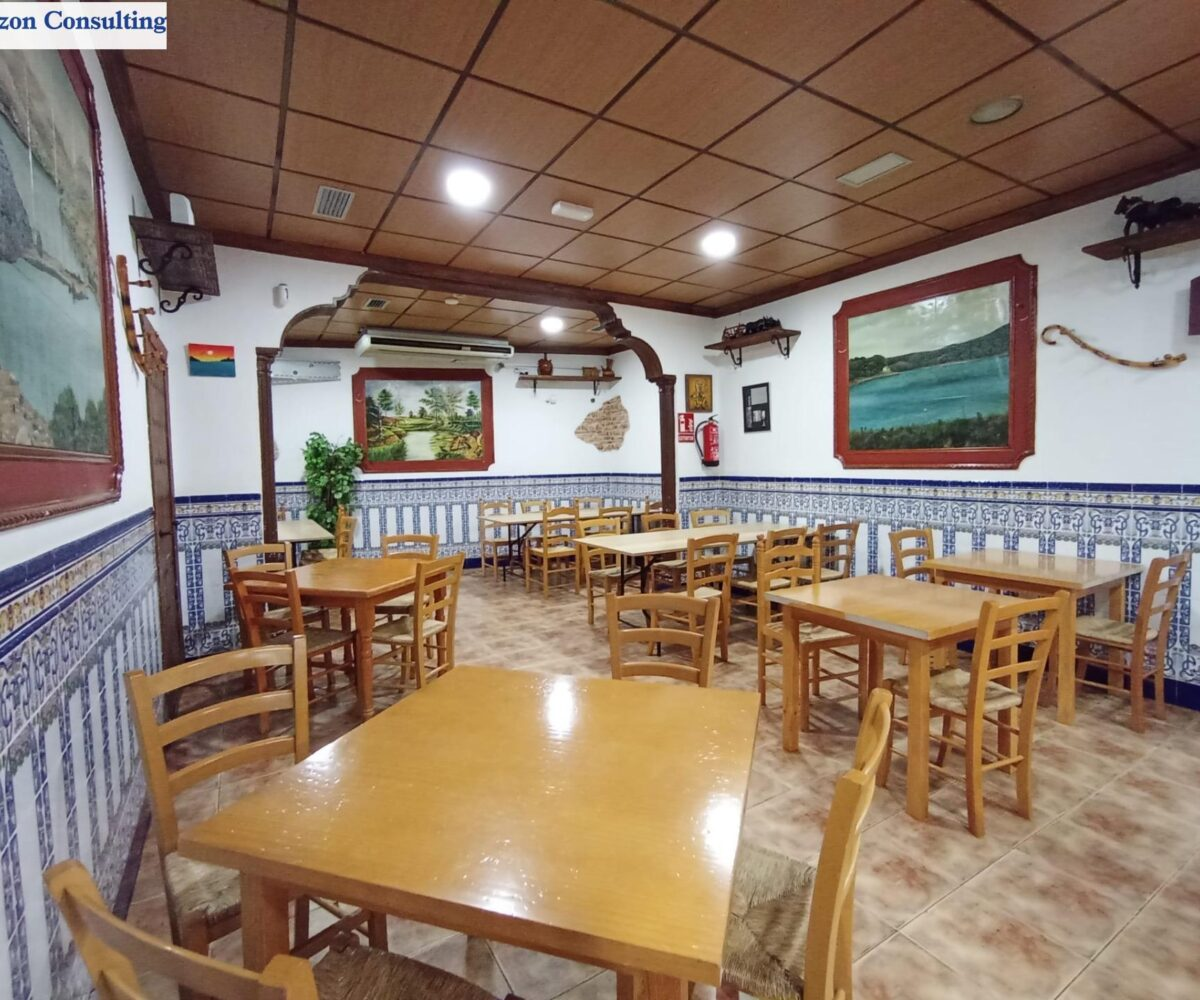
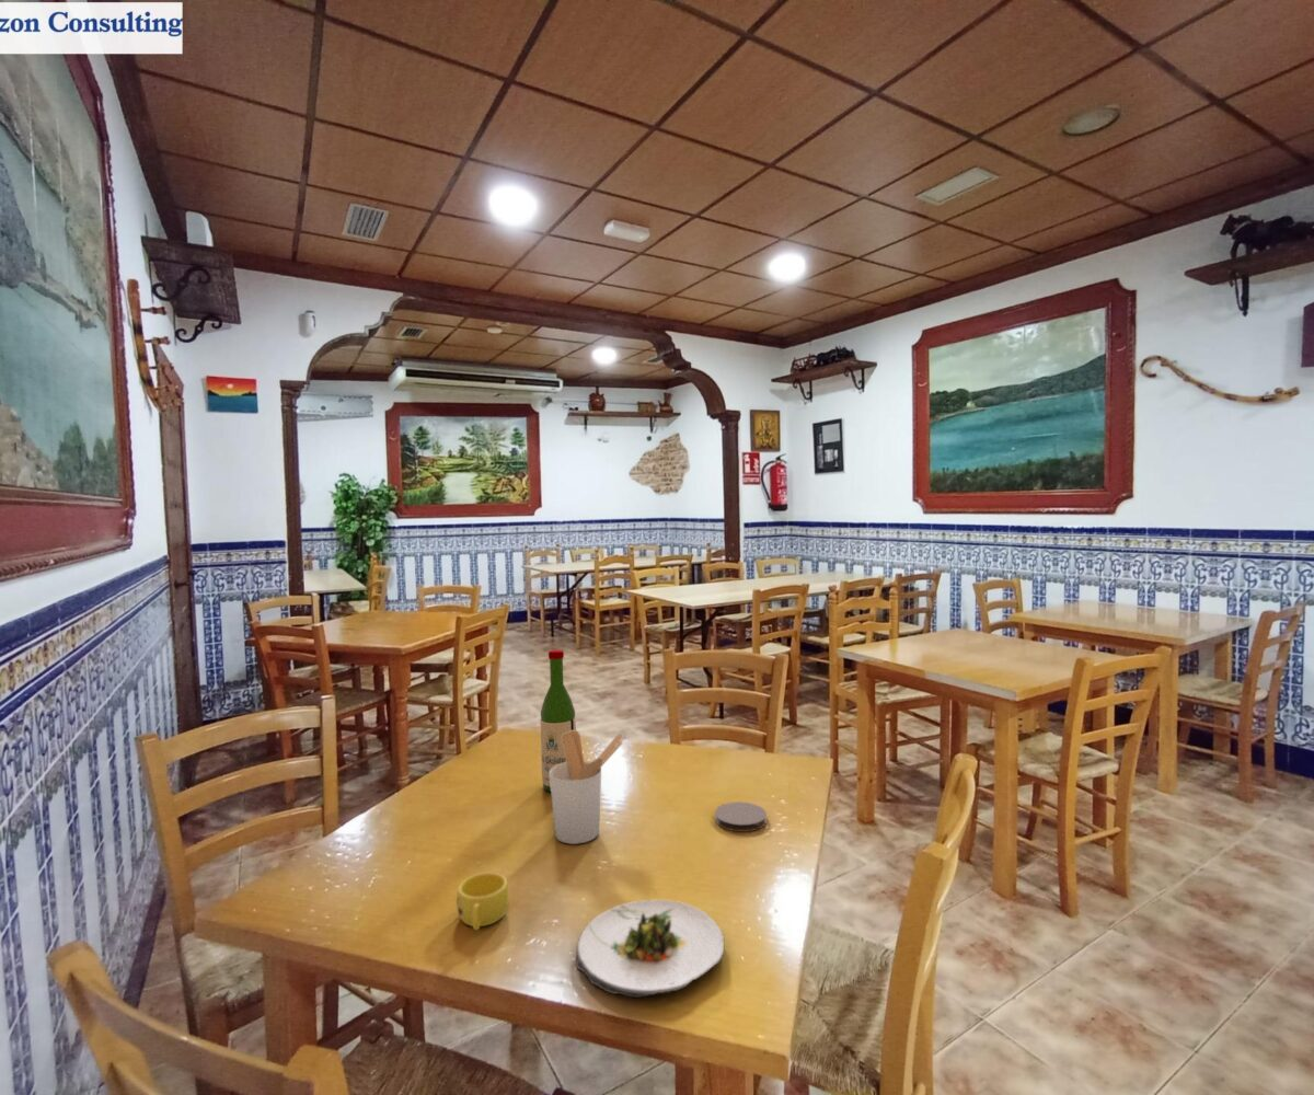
+ cup [456,872,510,932]
+ coaster [714,800,768,833]
+ utensil holder [550,729,624,845]
+ wine bottle [540,648,577,793]
+ salad plate [575,898,726,999]
